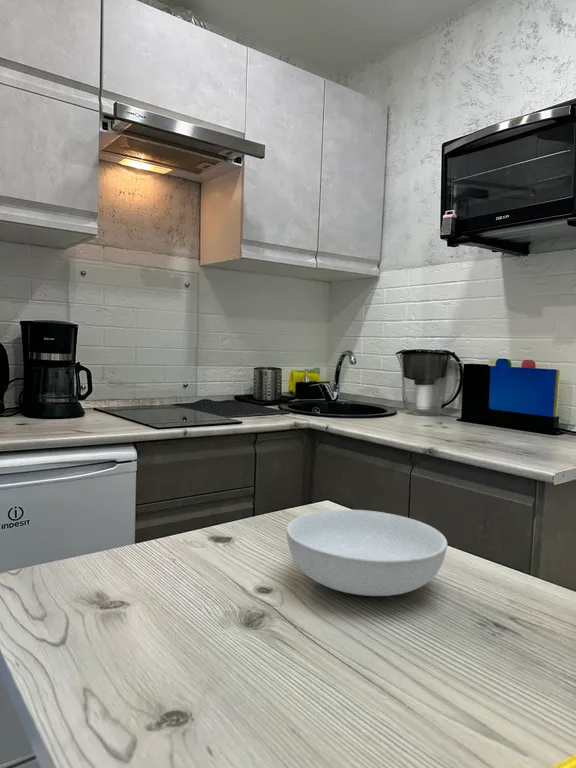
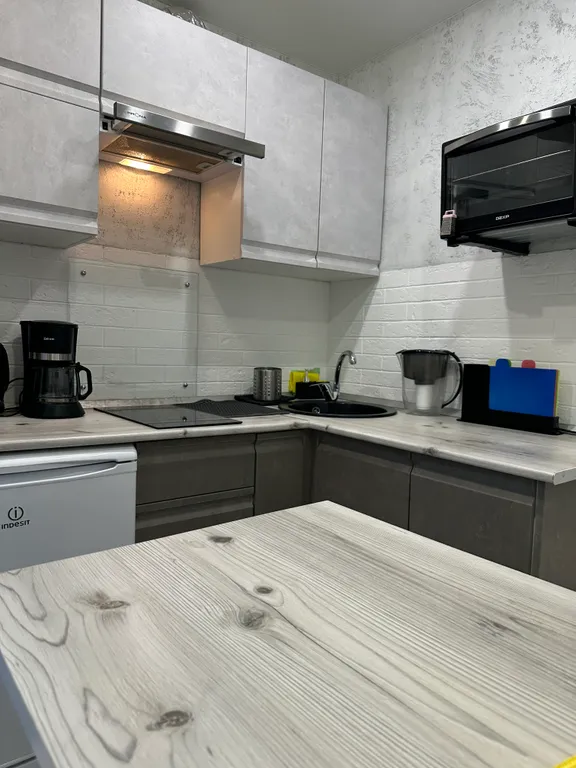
- serving bowl [285,509,448,597]
